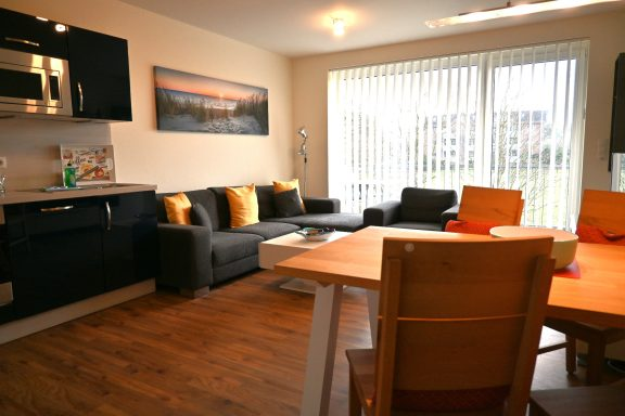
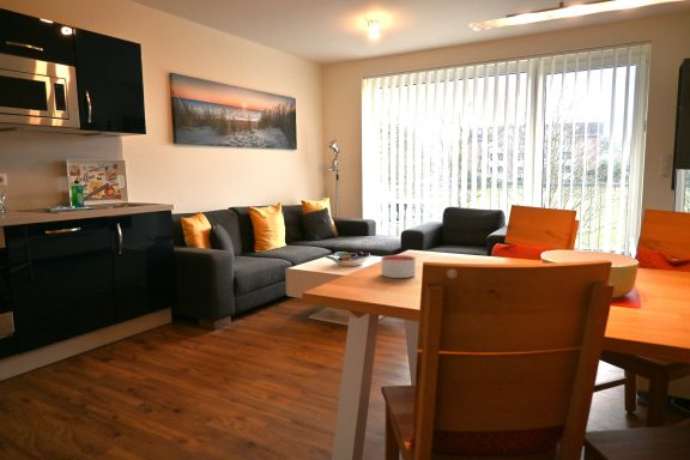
+ candle [380,254,417,279]
